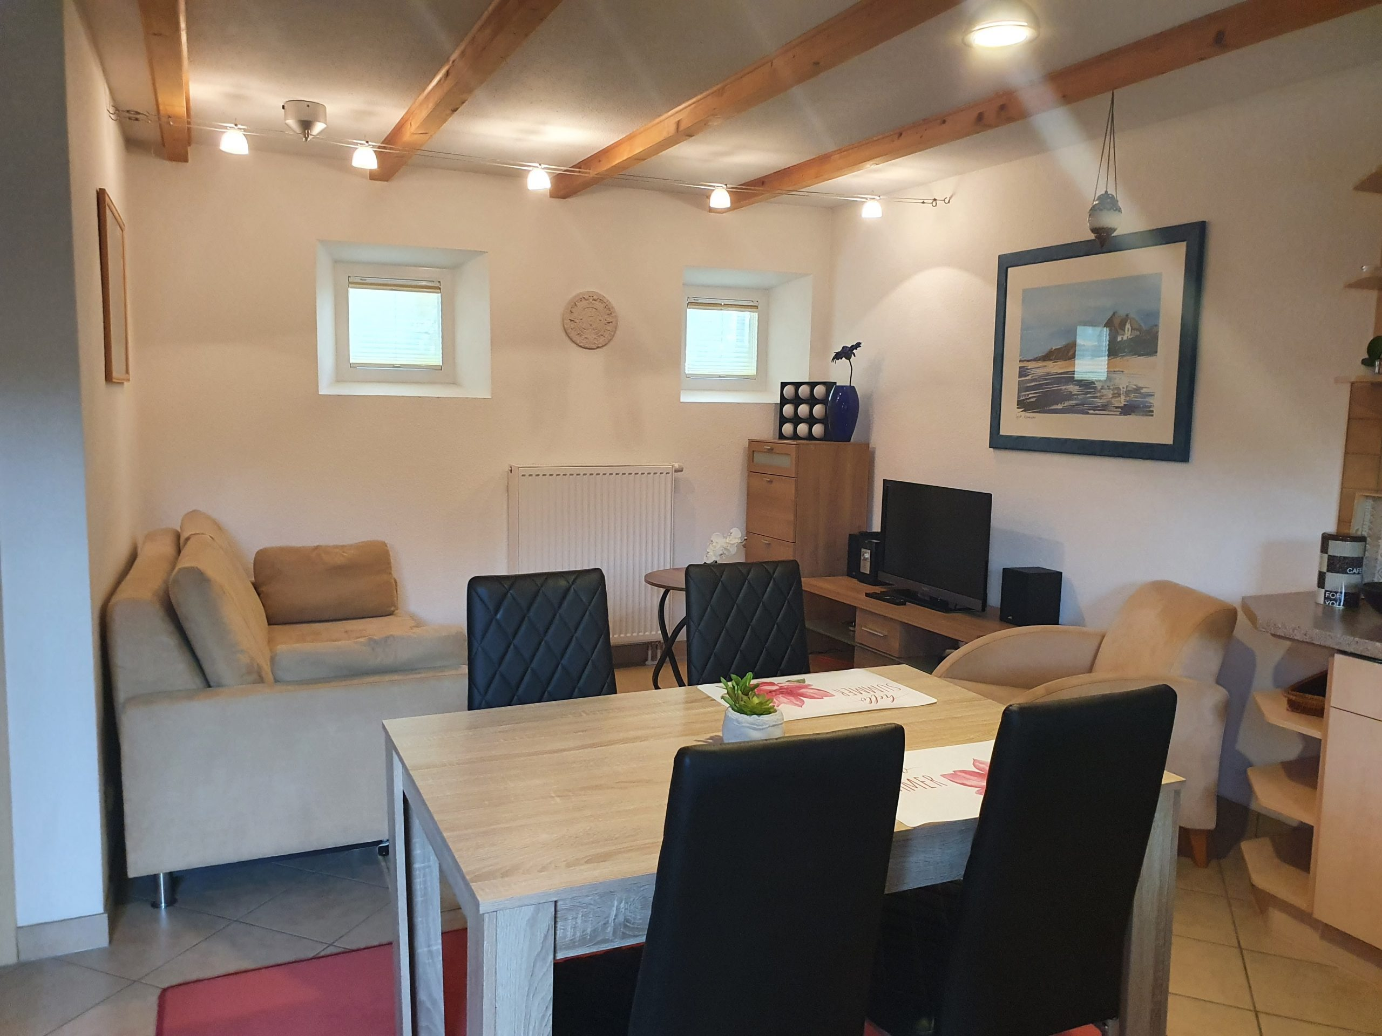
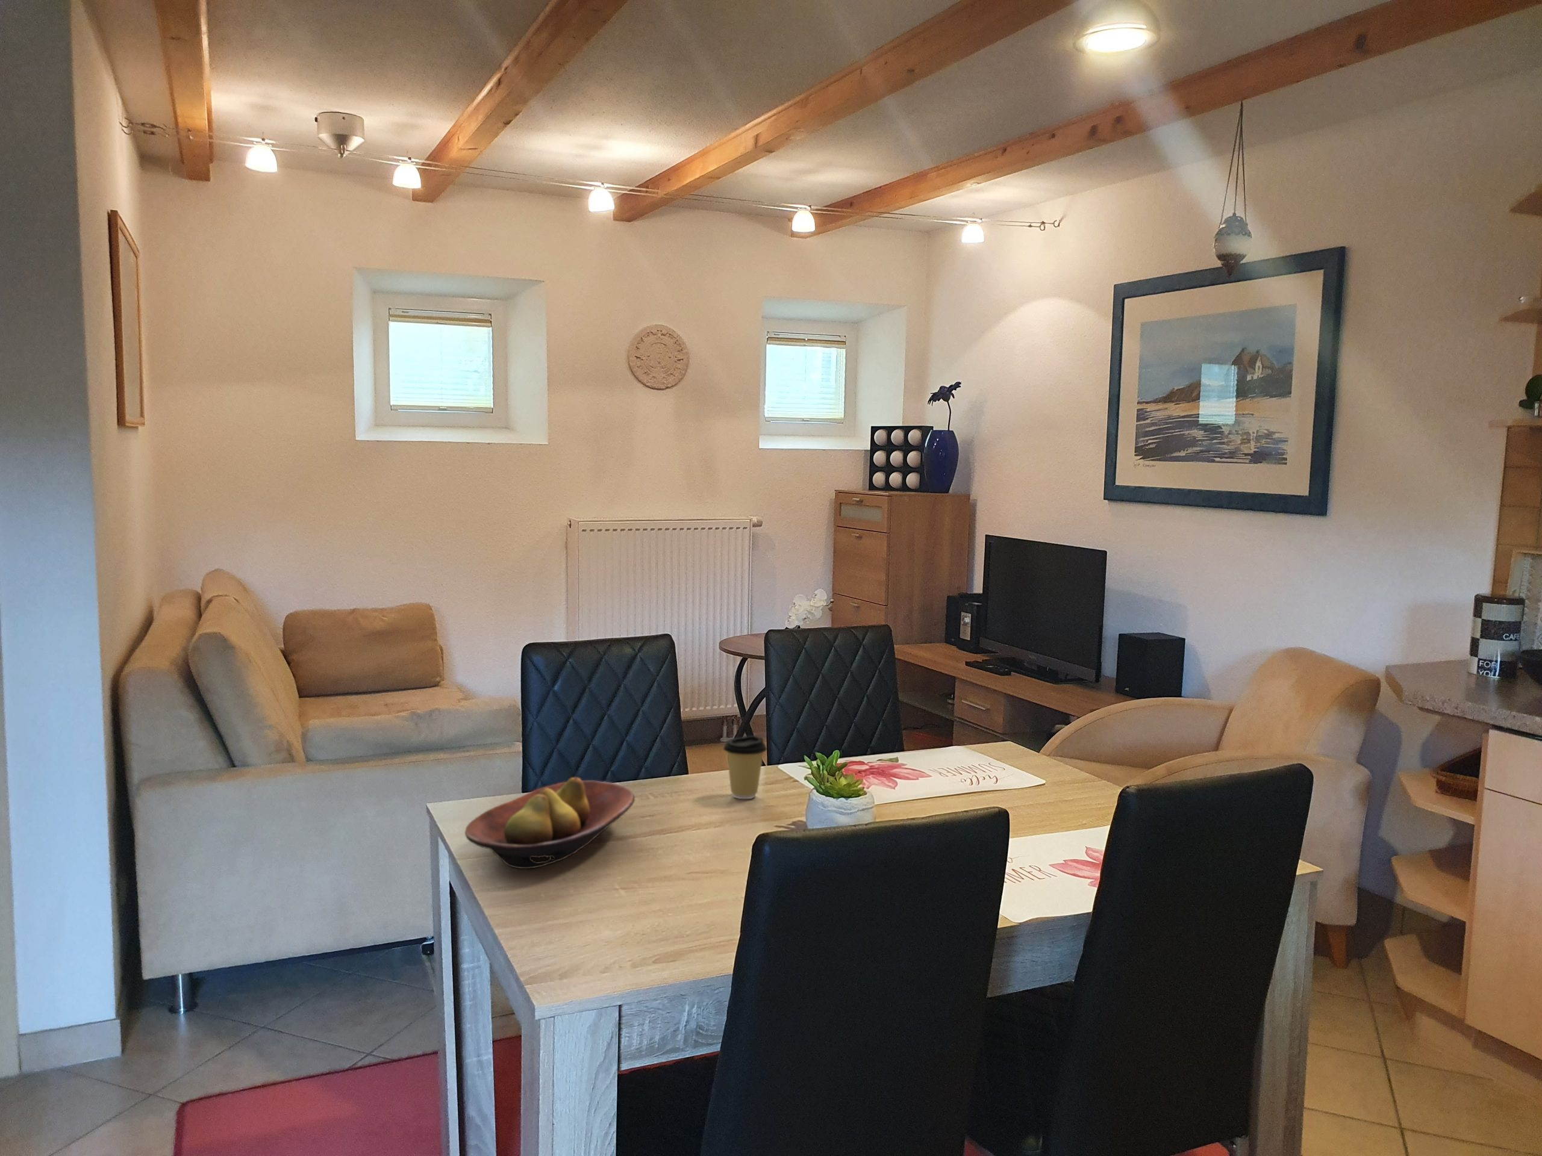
+ fruit bowl [464,777,635,869]
+ coffee cup [722,735,767,799]
